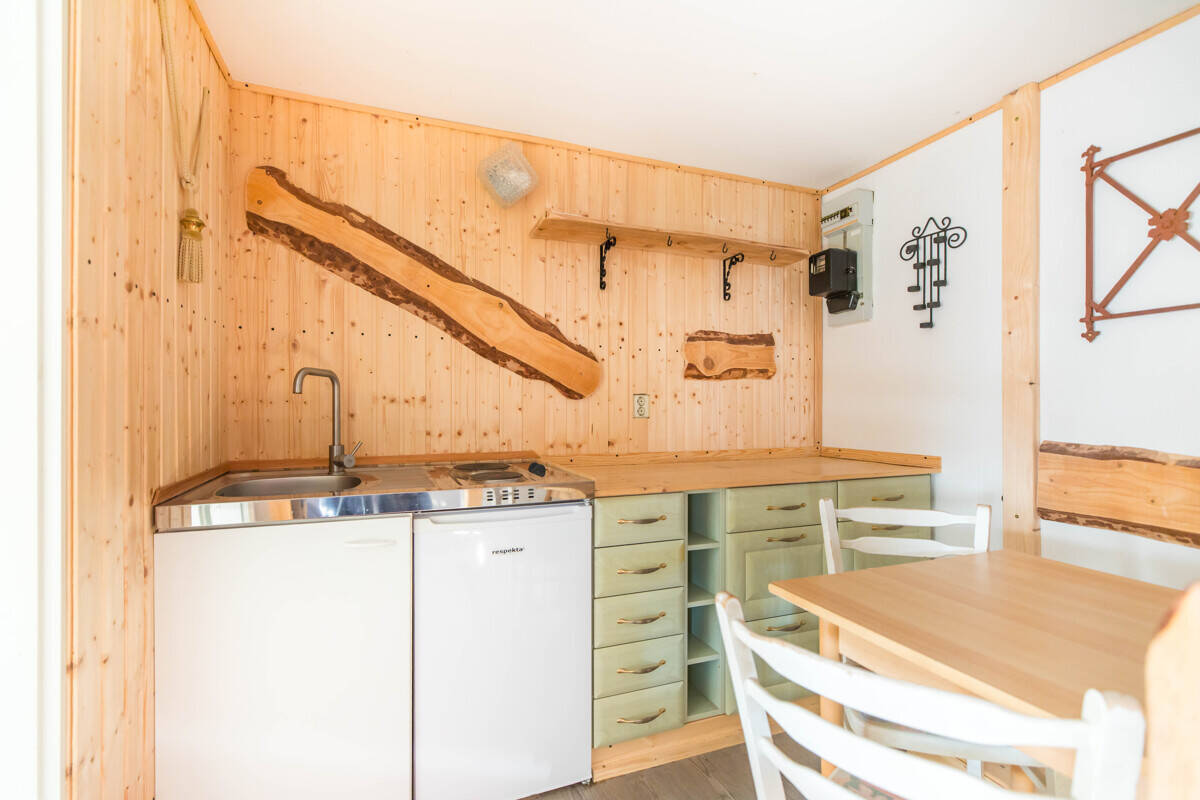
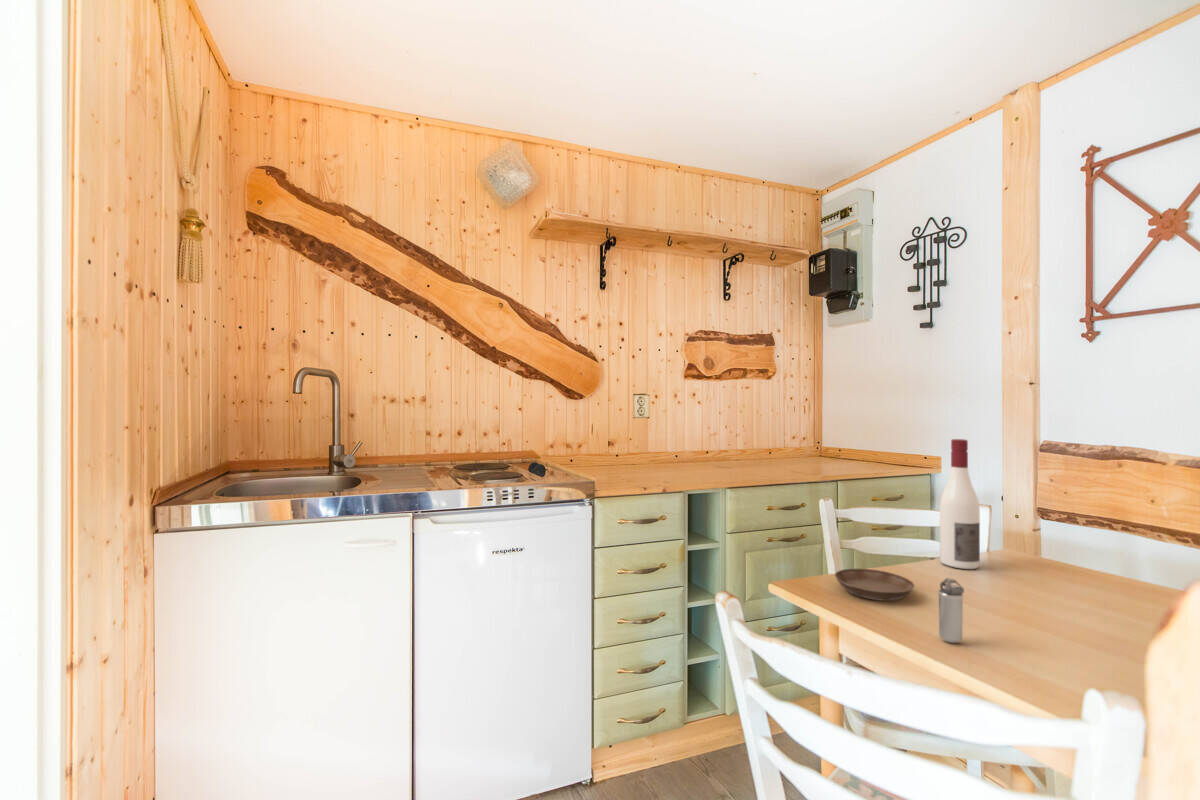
+ shaker [937,577,965,644]
+ alcohol [939,438,981,570]
+ saucer [834,568,916,602]
